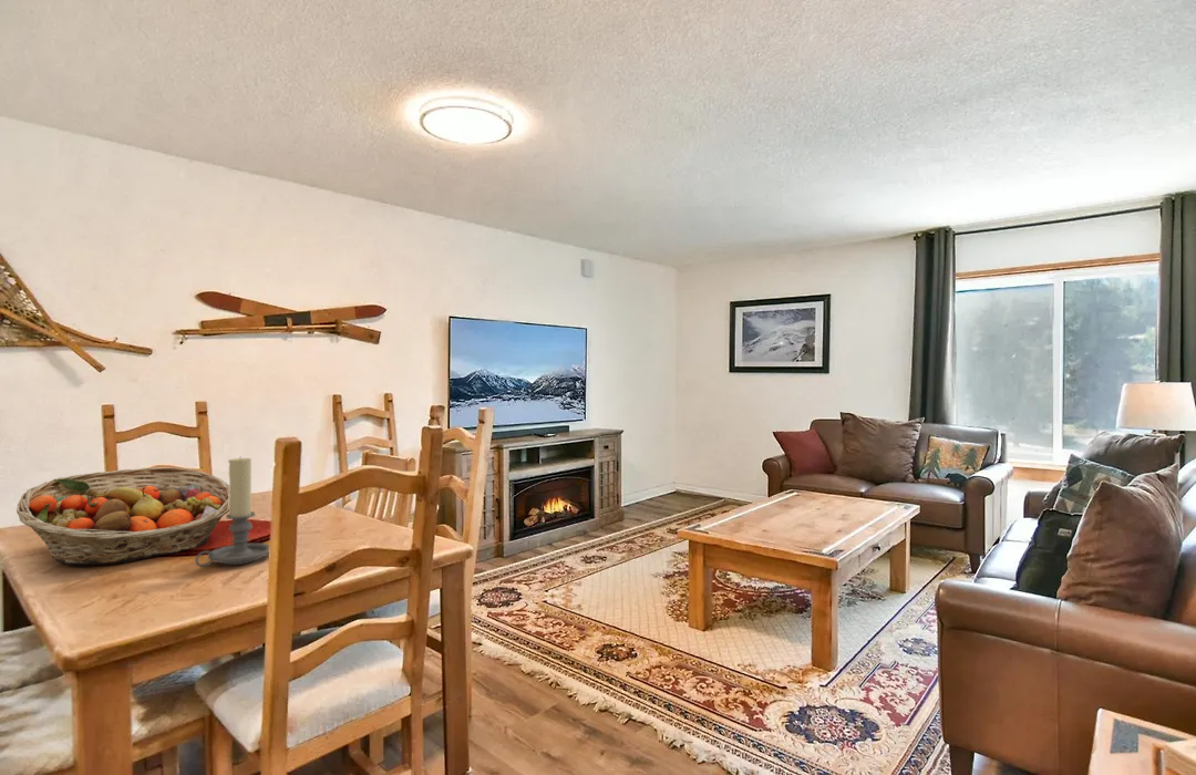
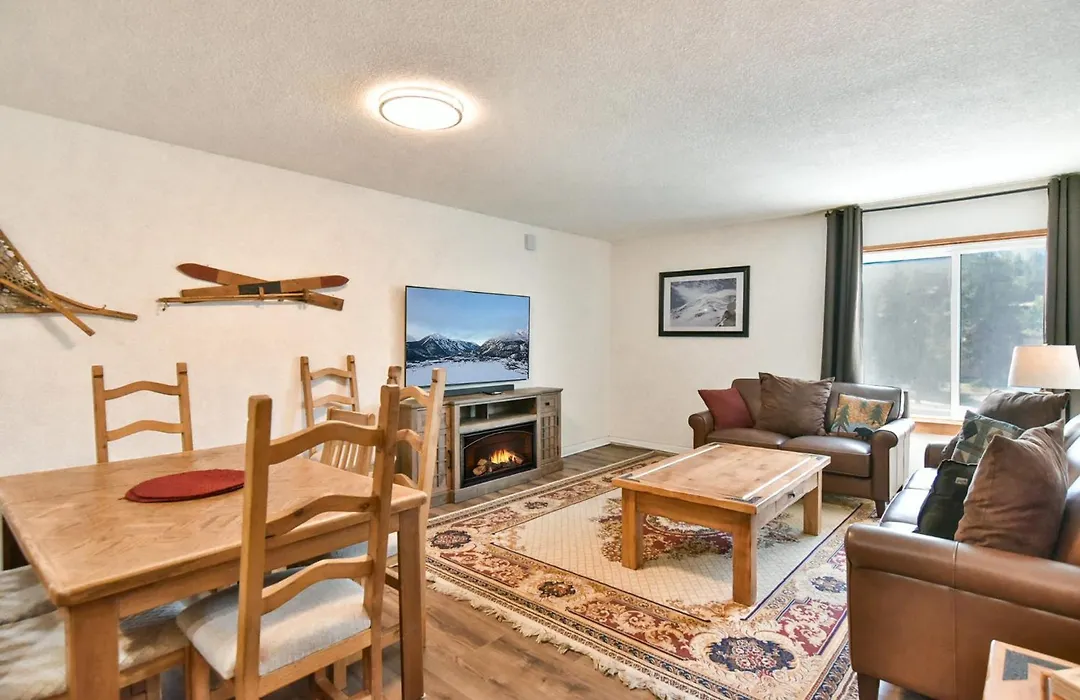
- candle holder [194,456,270,568]
- fruit basket [16,466,229,566]
